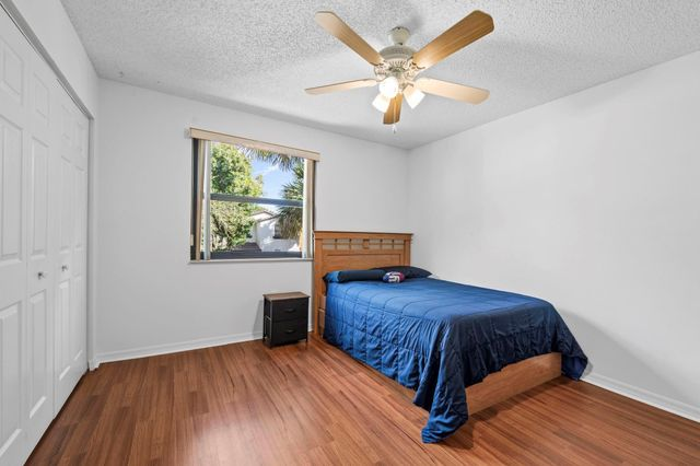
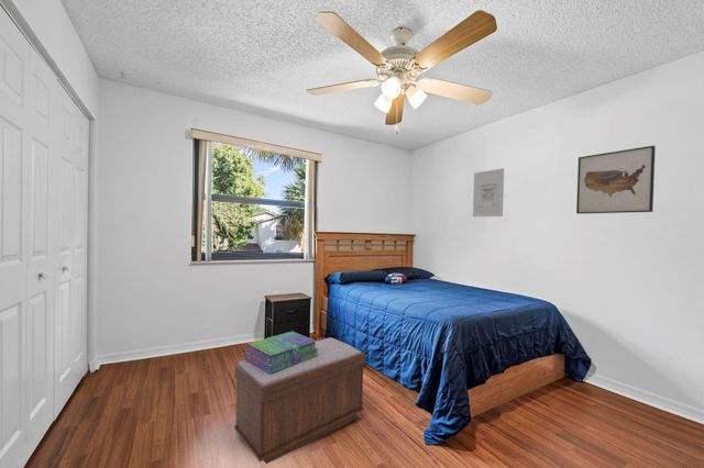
+ stack of books [243,331,318,374]
+ wall art [472,167,505,218]
+ wall art [575,145,657,215]
+ bench [233,336,366,465]
